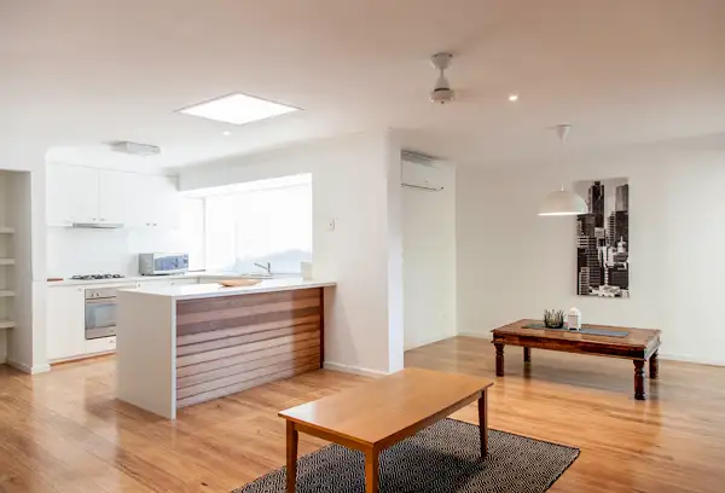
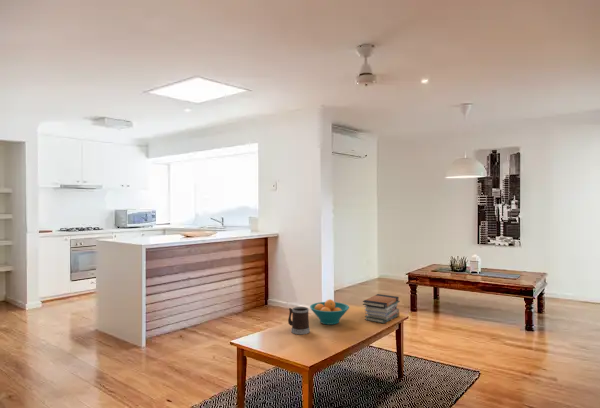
+ mug [287,306,311,335]
+ book stack [362,293,401,324]
+ fruit bowl [309,298,350,326]
